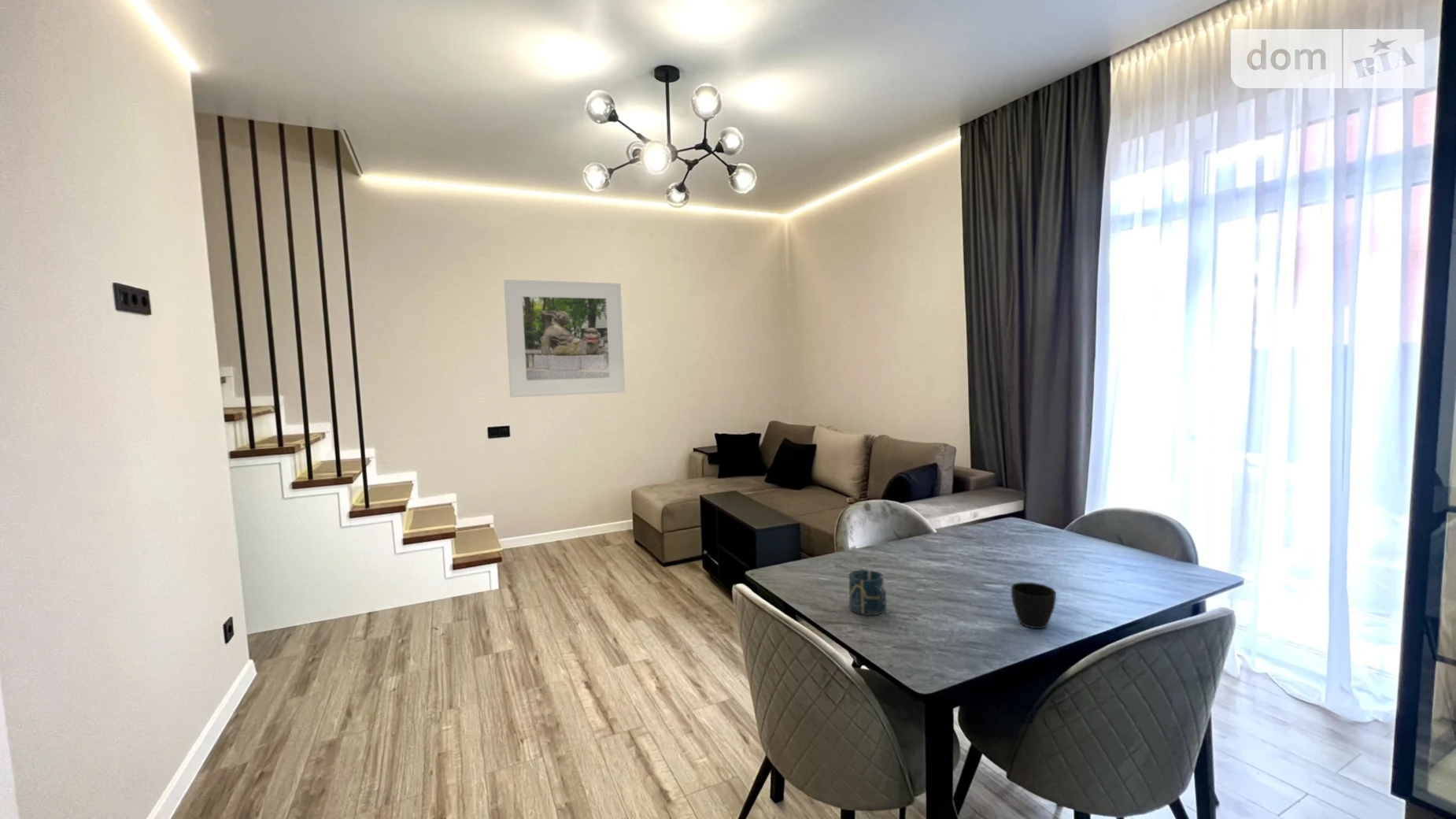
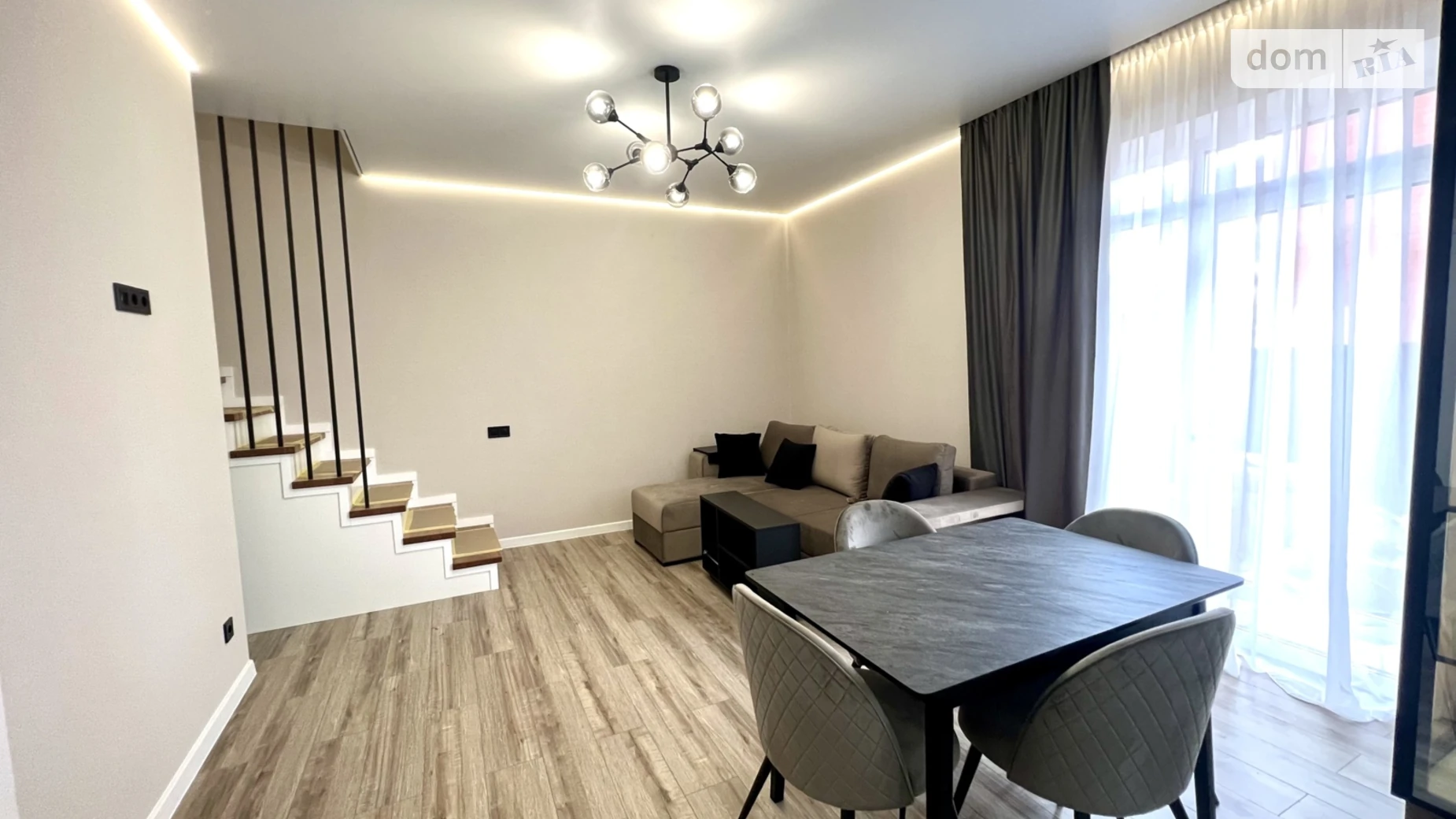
- cup [848,569,887,616]
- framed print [503,279,626,398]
- cup [1011,581,1057,629]
